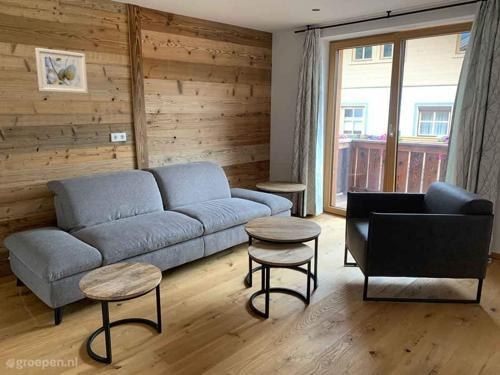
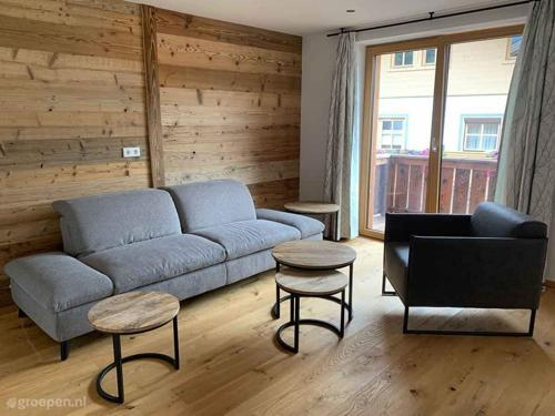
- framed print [34,47,89,95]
